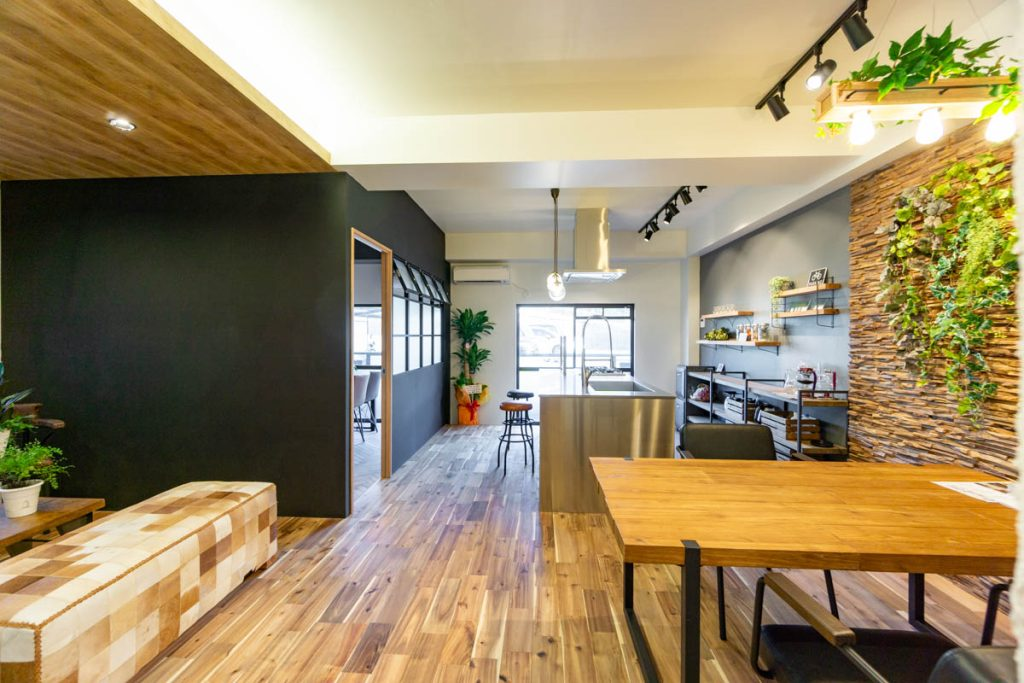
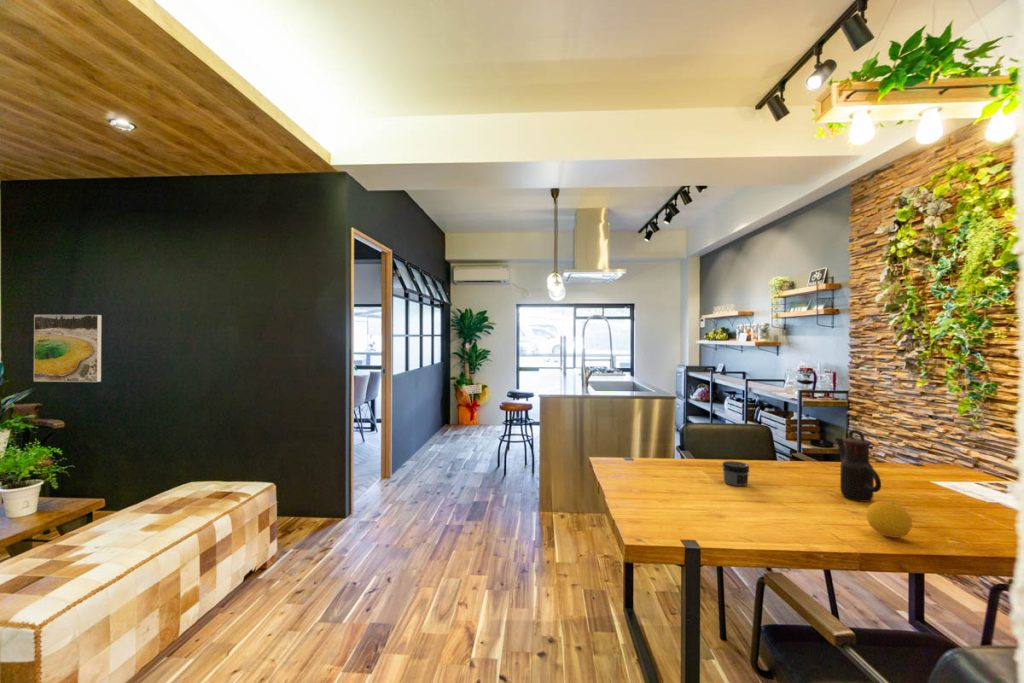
+ jar [721,460,750,487]
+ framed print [33,314,103,383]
+ fruit [865,500,913,539]
+ teapot [834,429,882,503]
